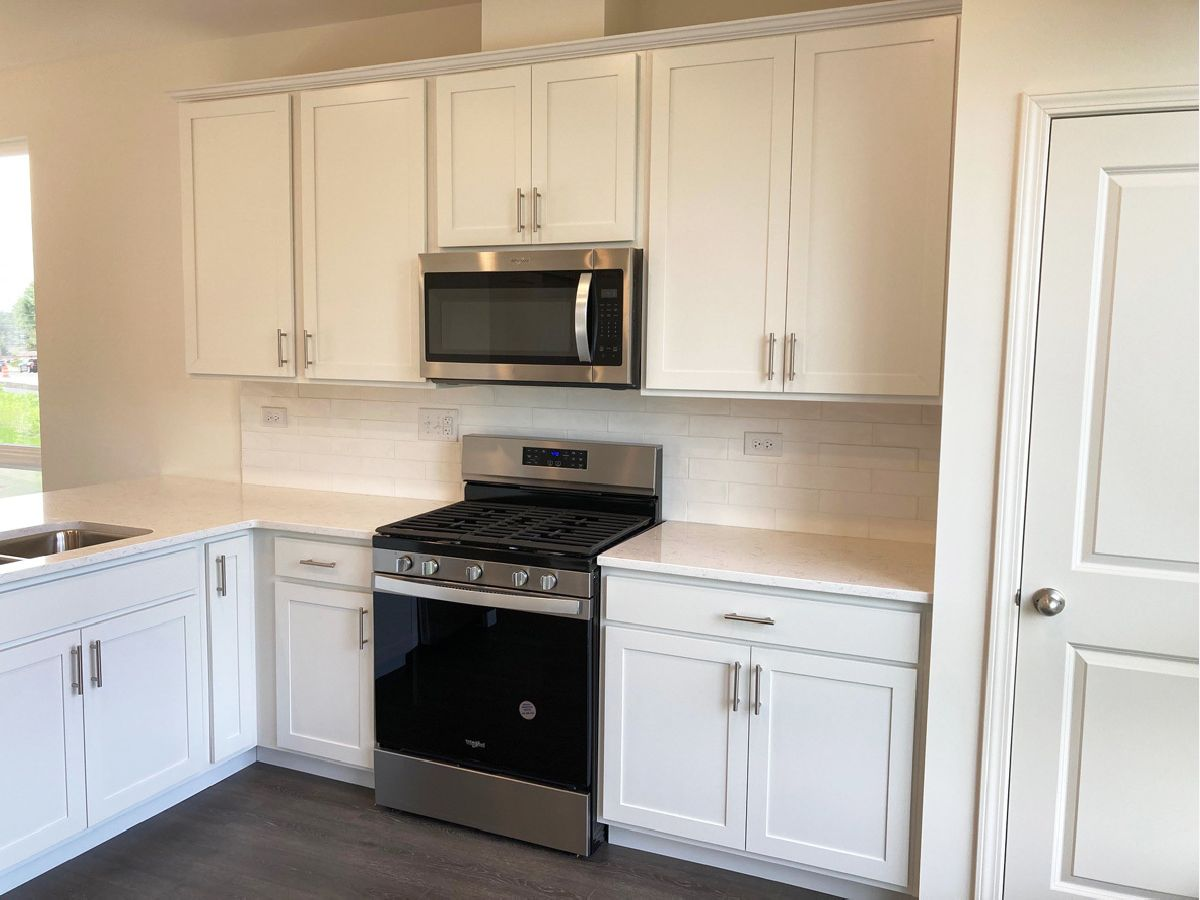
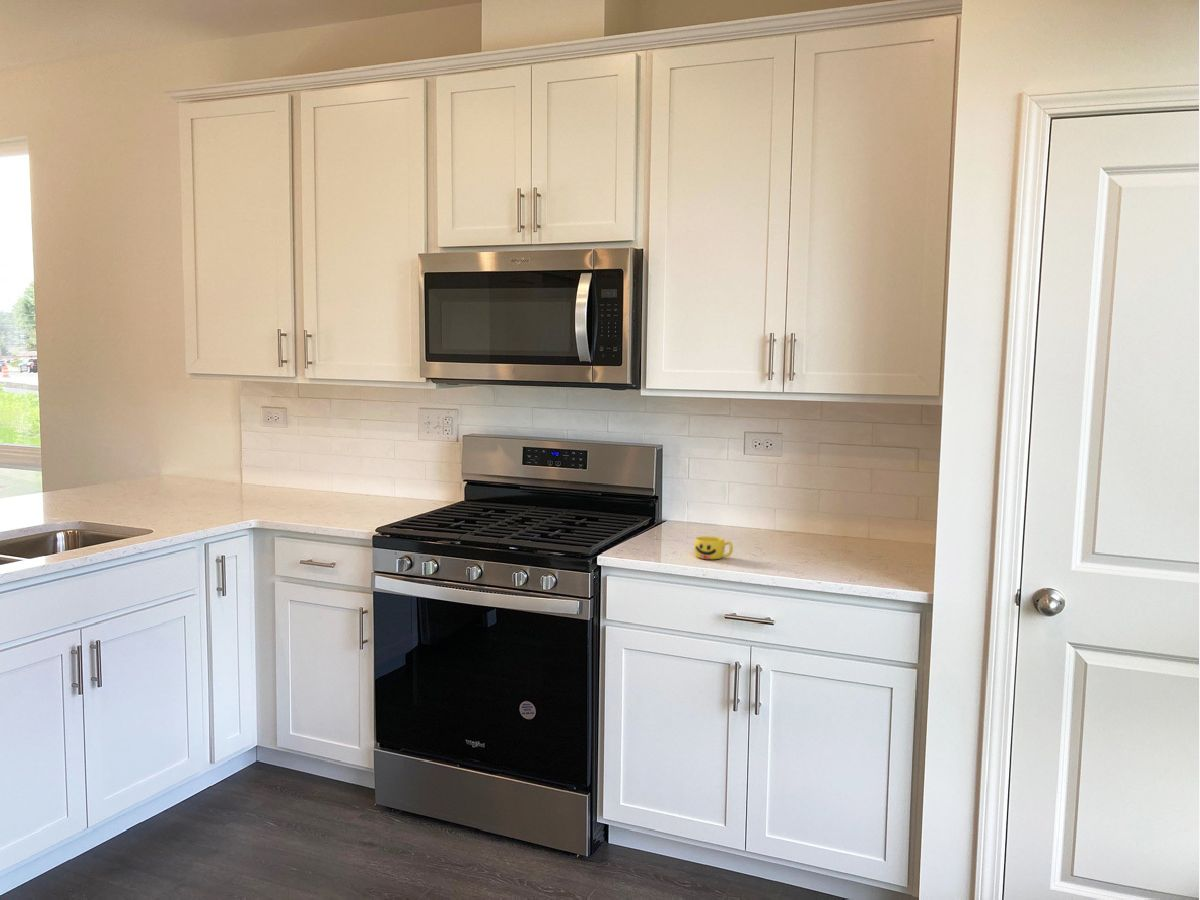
+ cup [693,535,734,560]
